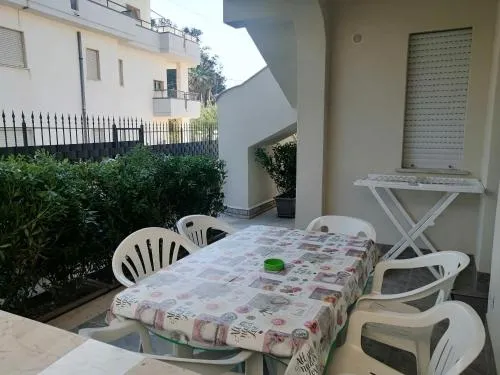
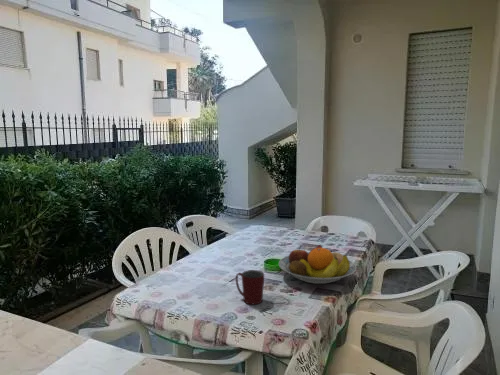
+ fruit bowl [278,244,357,285]
+ mug [235,269,265,305]
